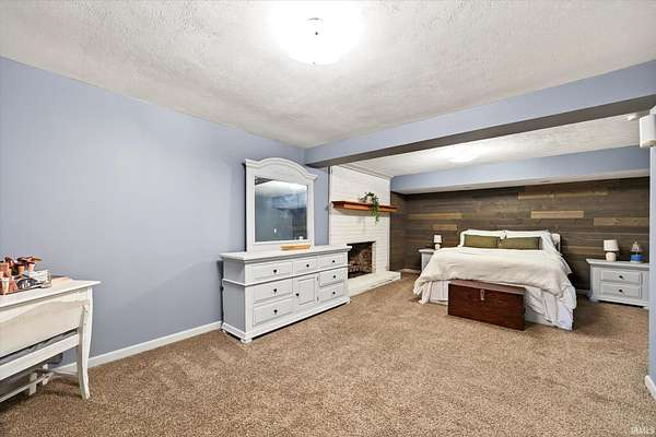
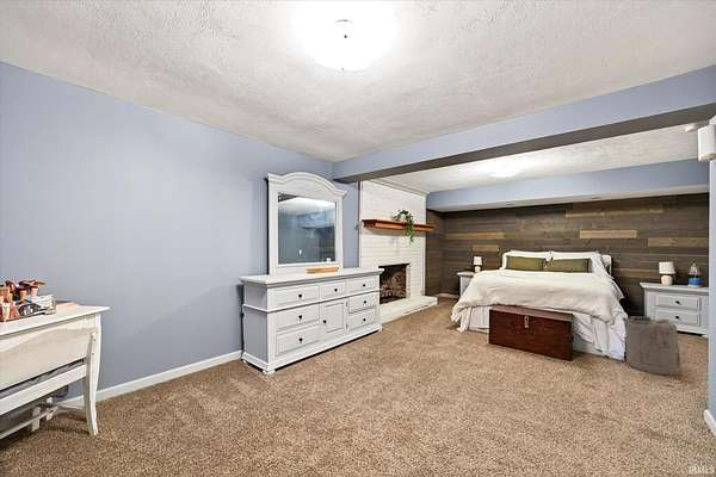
+ laundry hamper [622,315,681,377]
